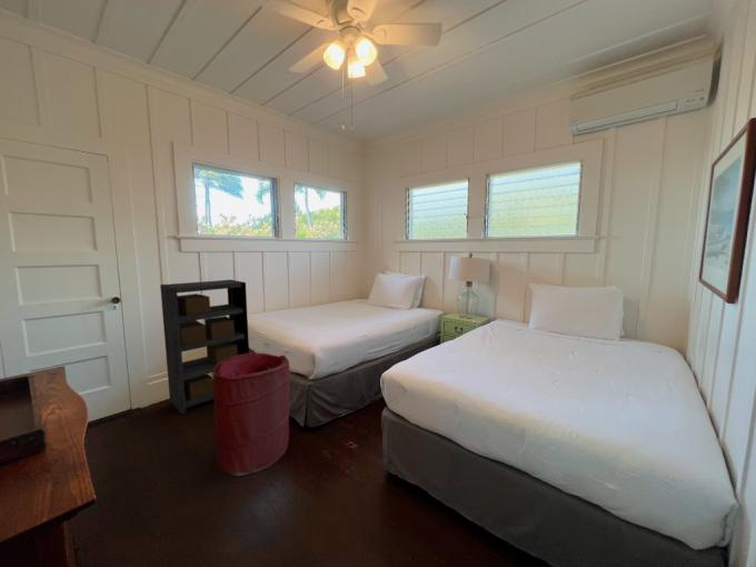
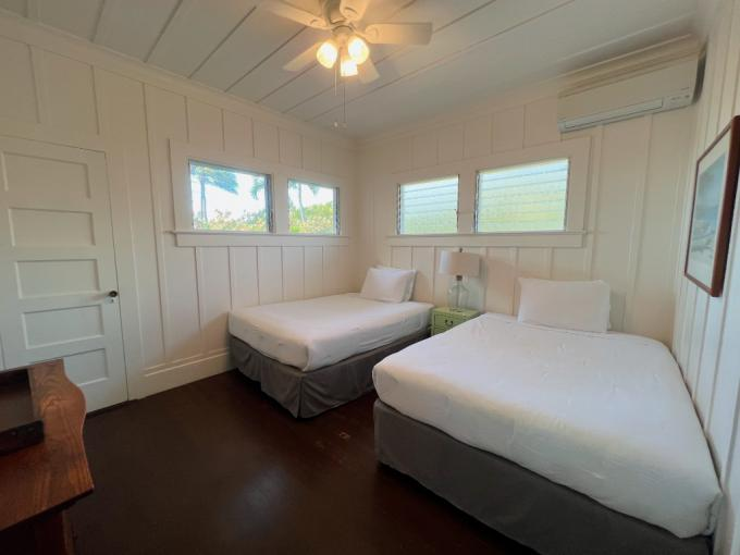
- laundry hamper [211,352,291,477]
- shelving unit [159,279,250,415]
